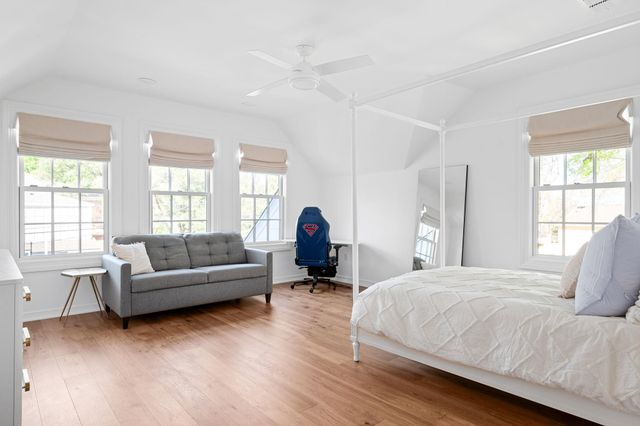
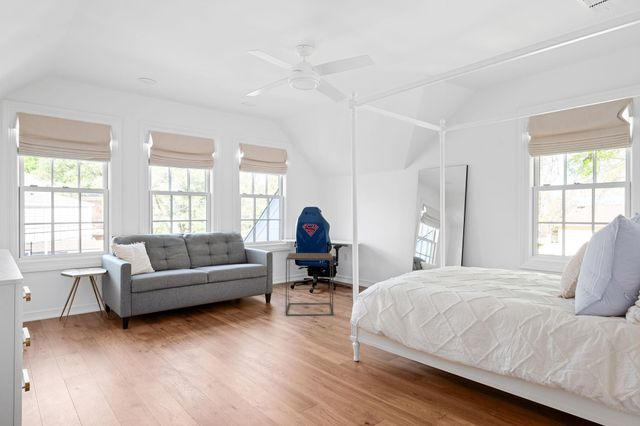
+ side table [285,252,334,317]
